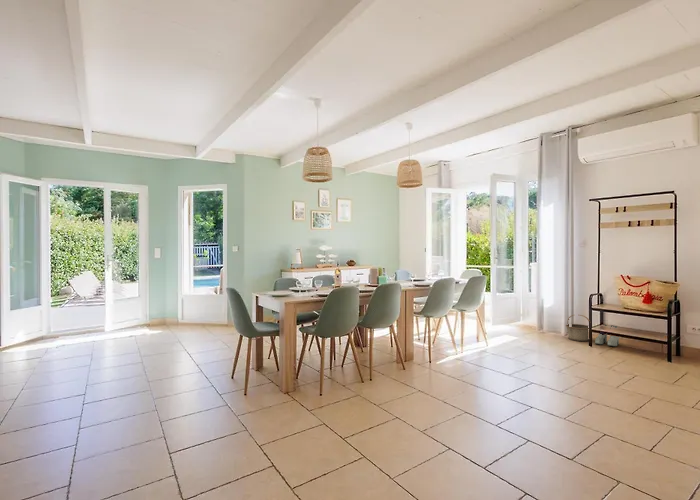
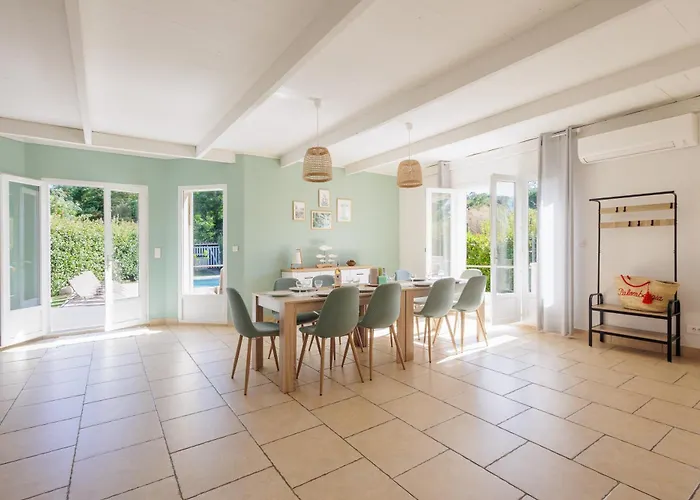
- basket [565,314,590,342]
- boots [594,324,620,347]
